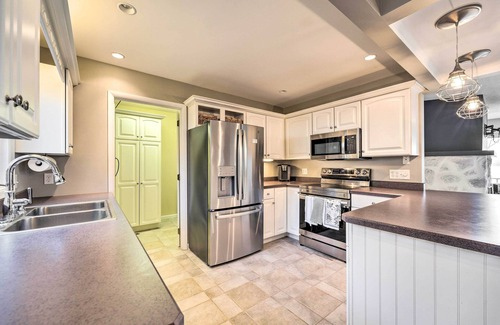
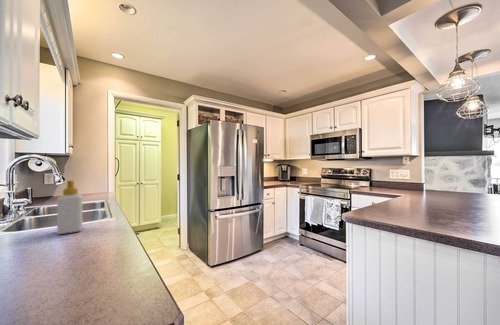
+ soap bottle [56,179,83,235]
